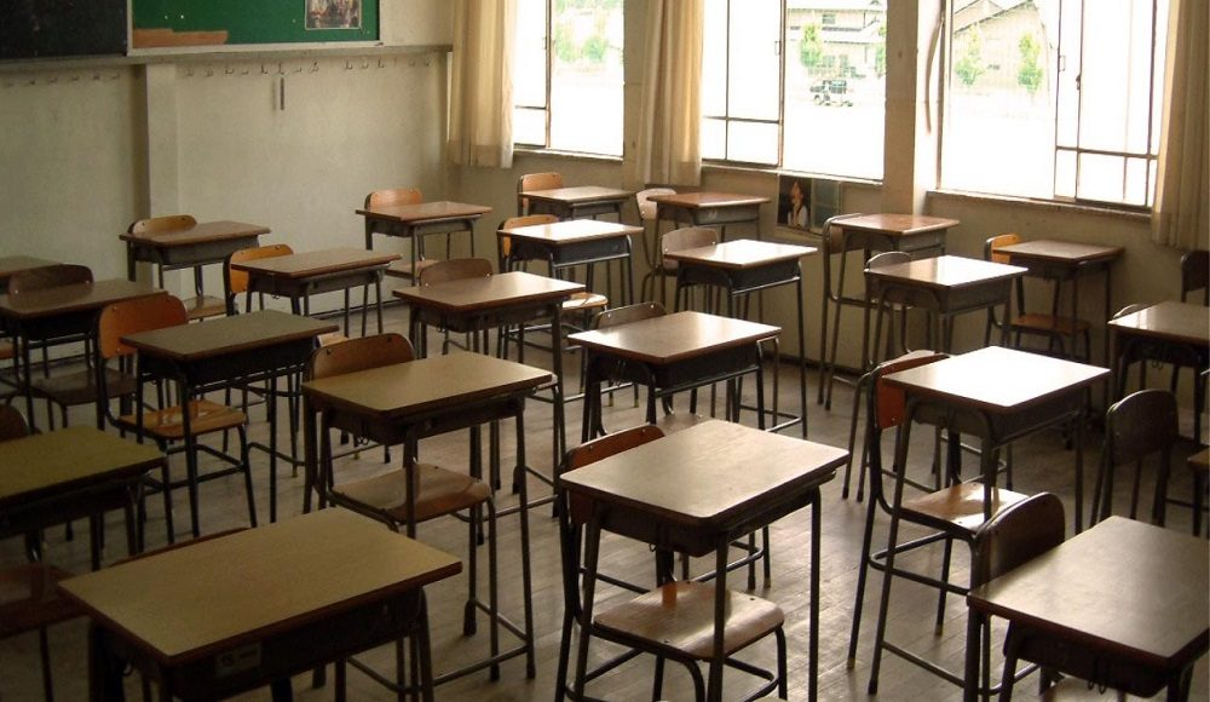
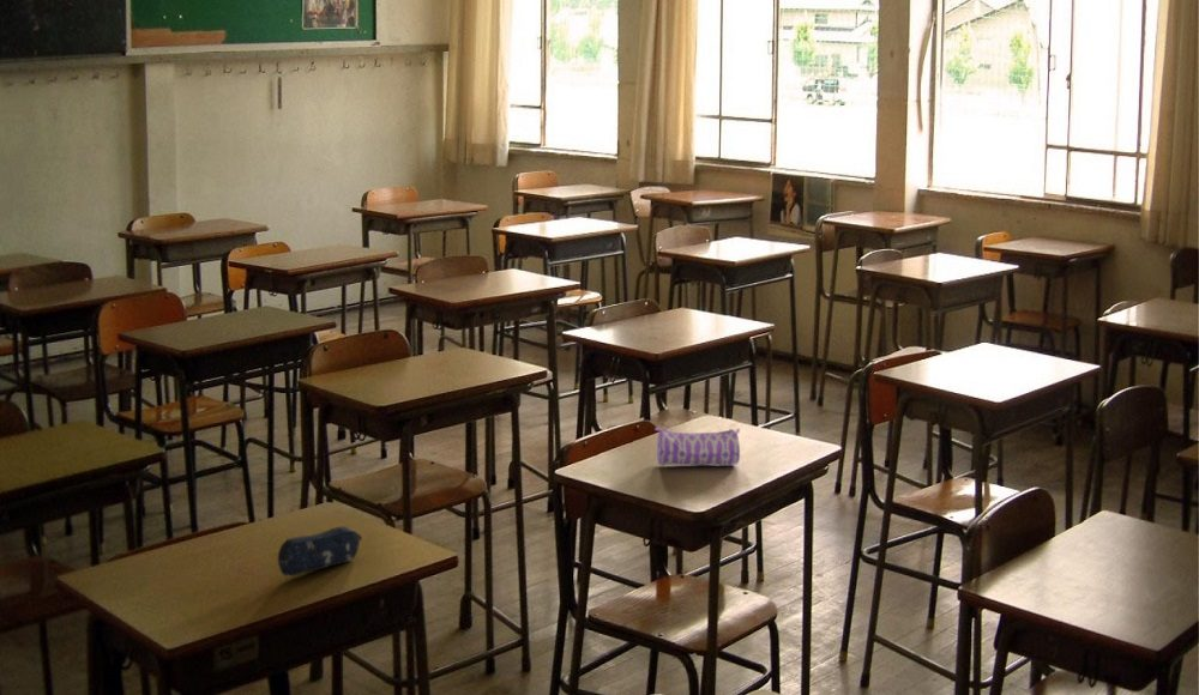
+ pencil case [653,427,741,466]
+ pencil case [277,525,363,576]
